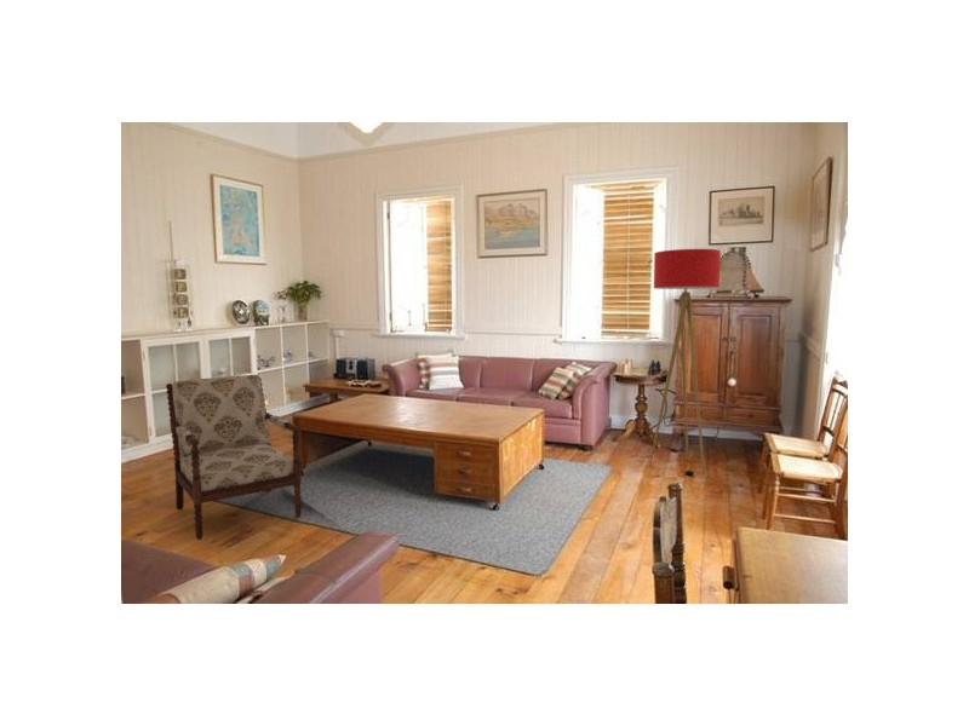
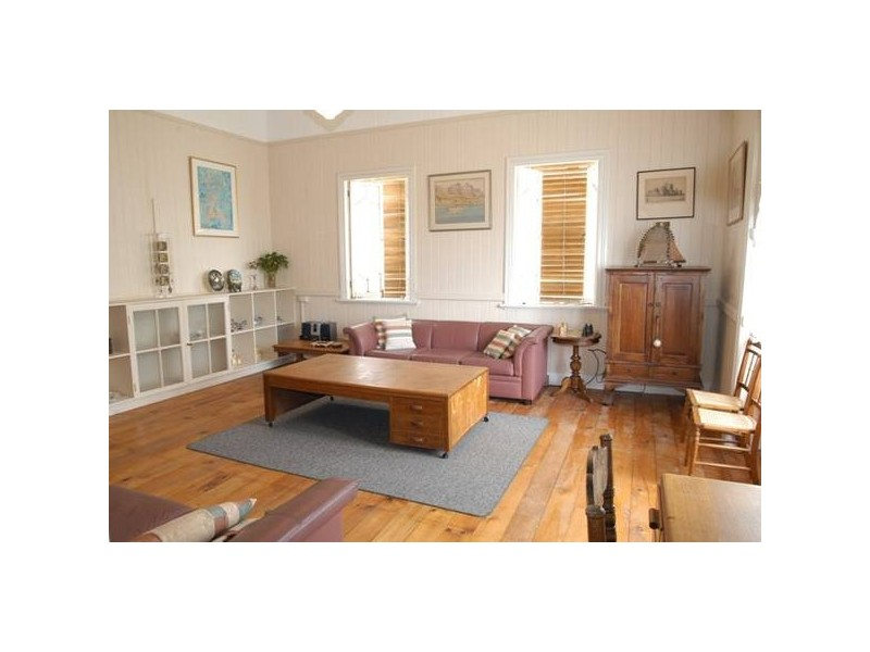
- armchair [165,374,303,541]
- floor lamp [648,248,722,477]
